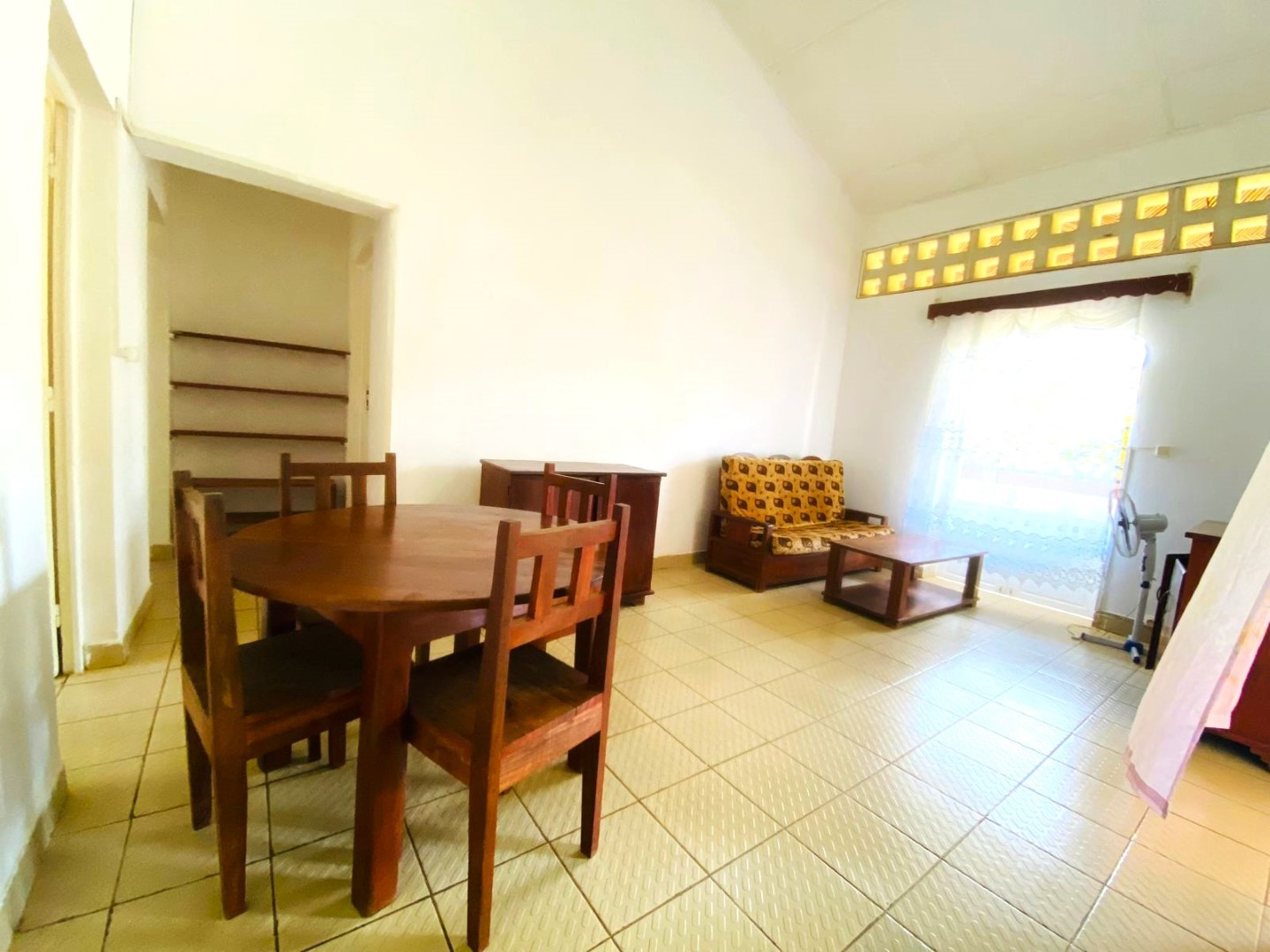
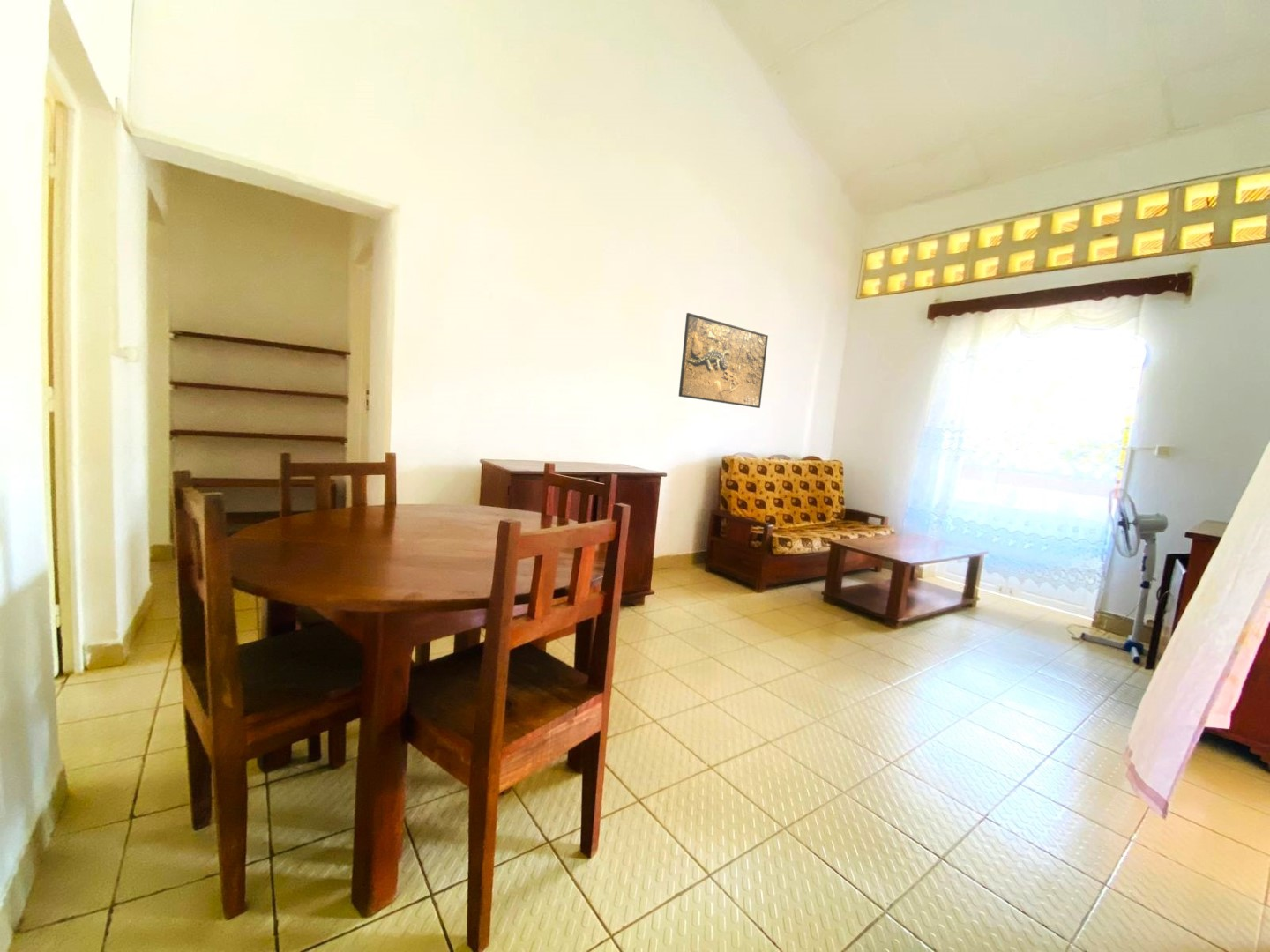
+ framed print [678,312,769,409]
